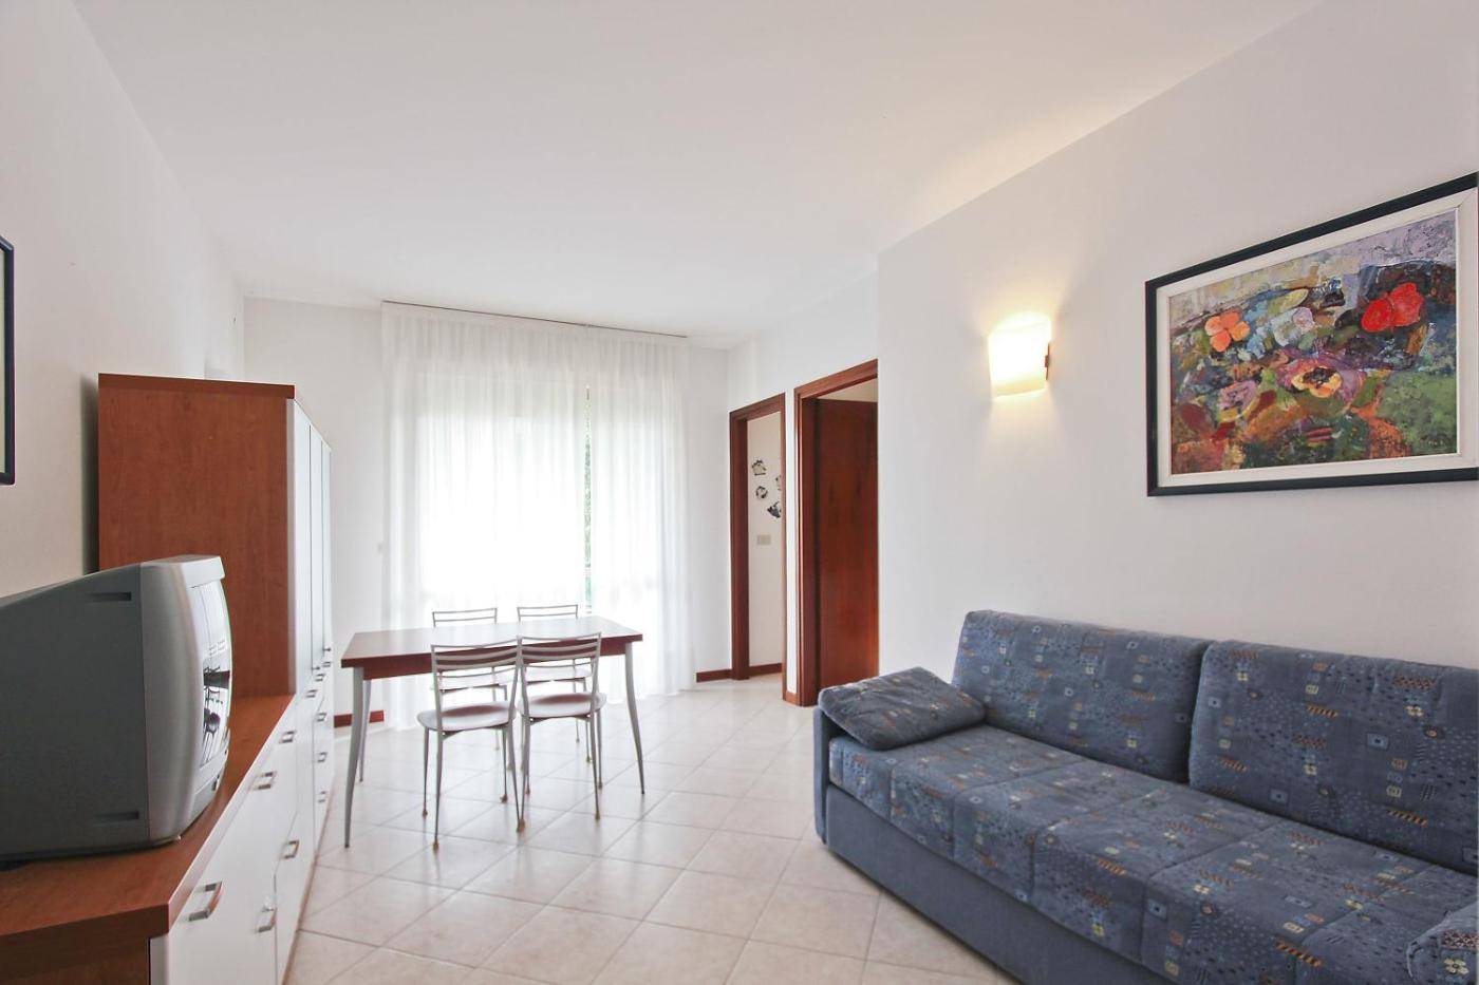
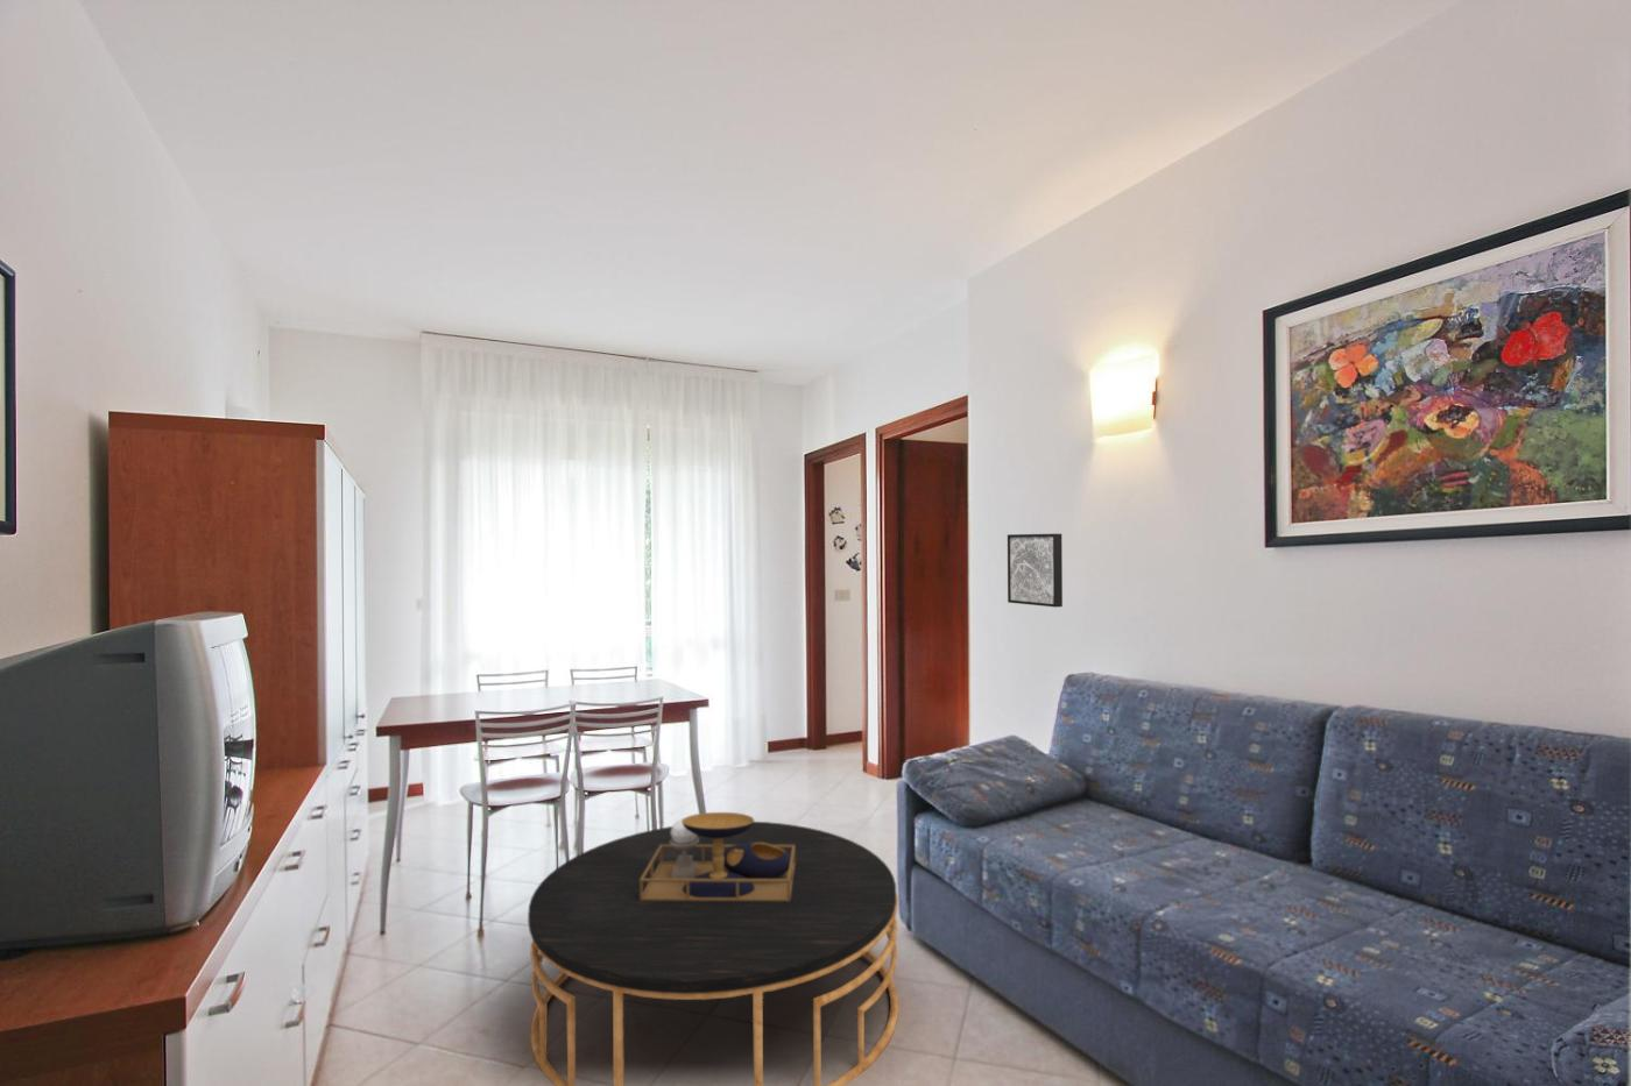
+ coffee table [526,811,900,1086]
+ wall art [1006,533,1063,608]
